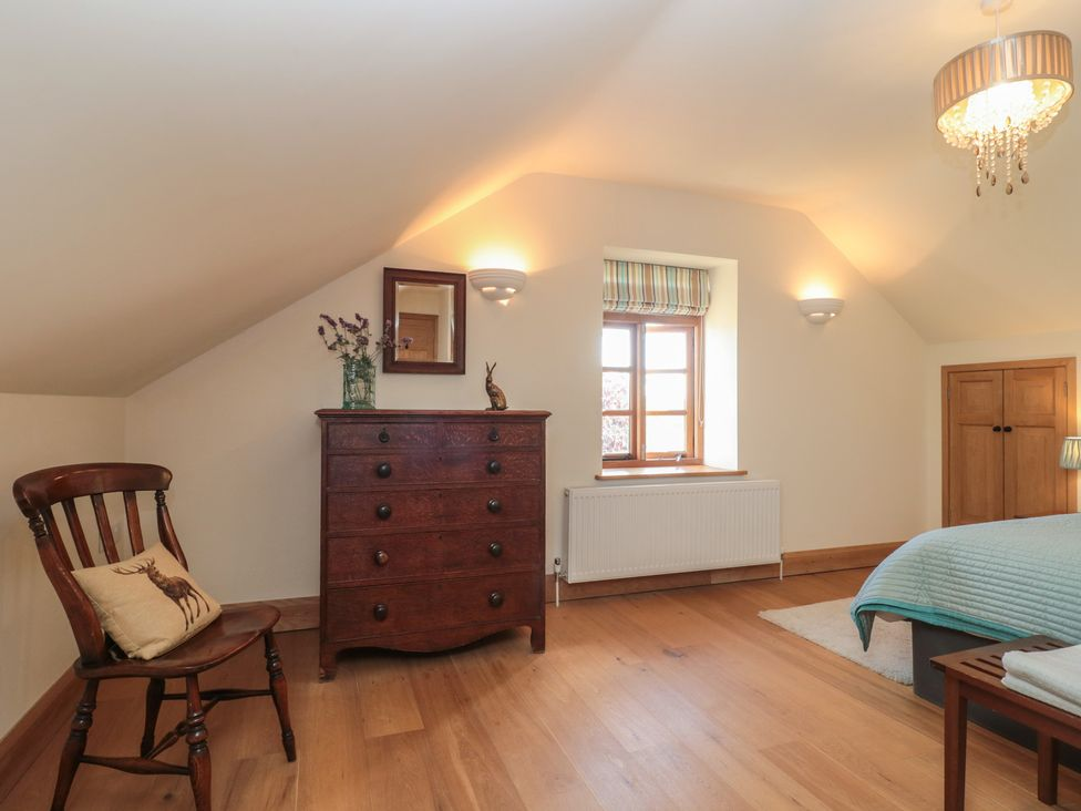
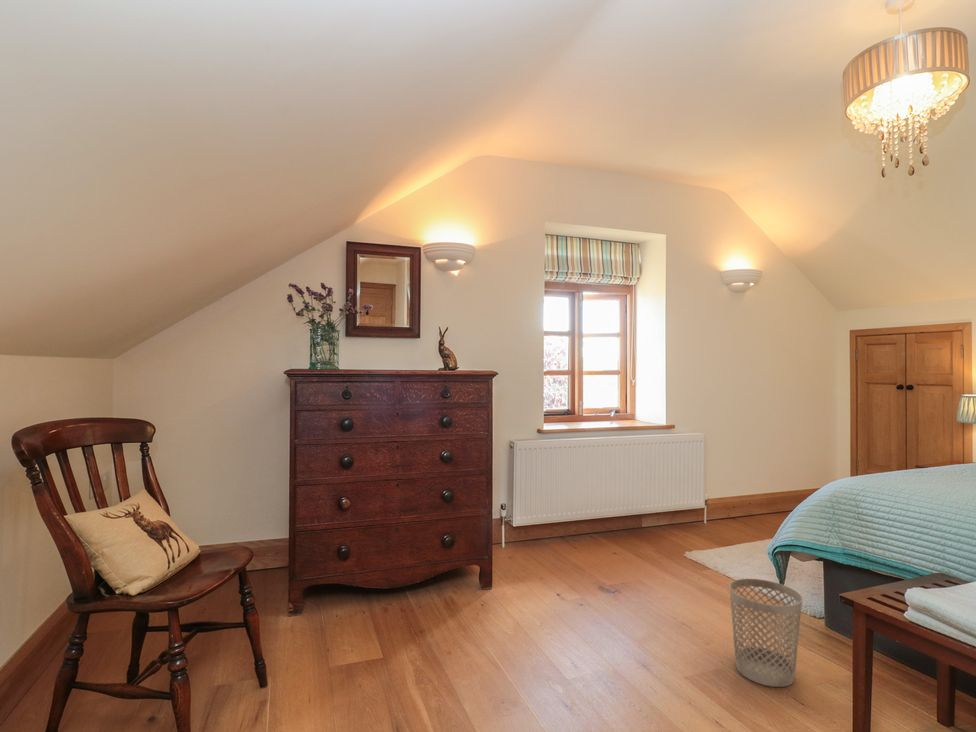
+ wastebasket [728,578,803,688]
